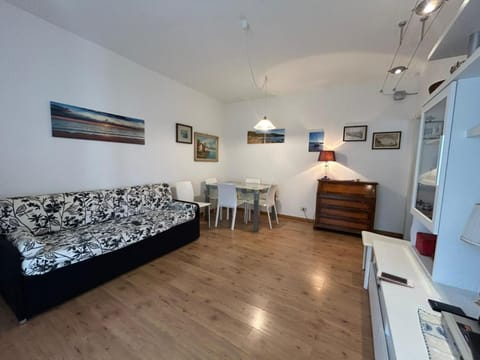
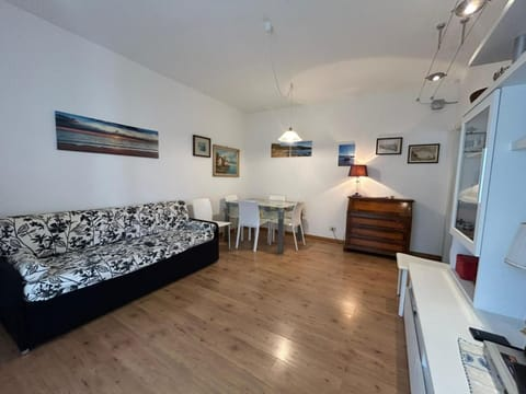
- cell phone [376,270,414,289]
